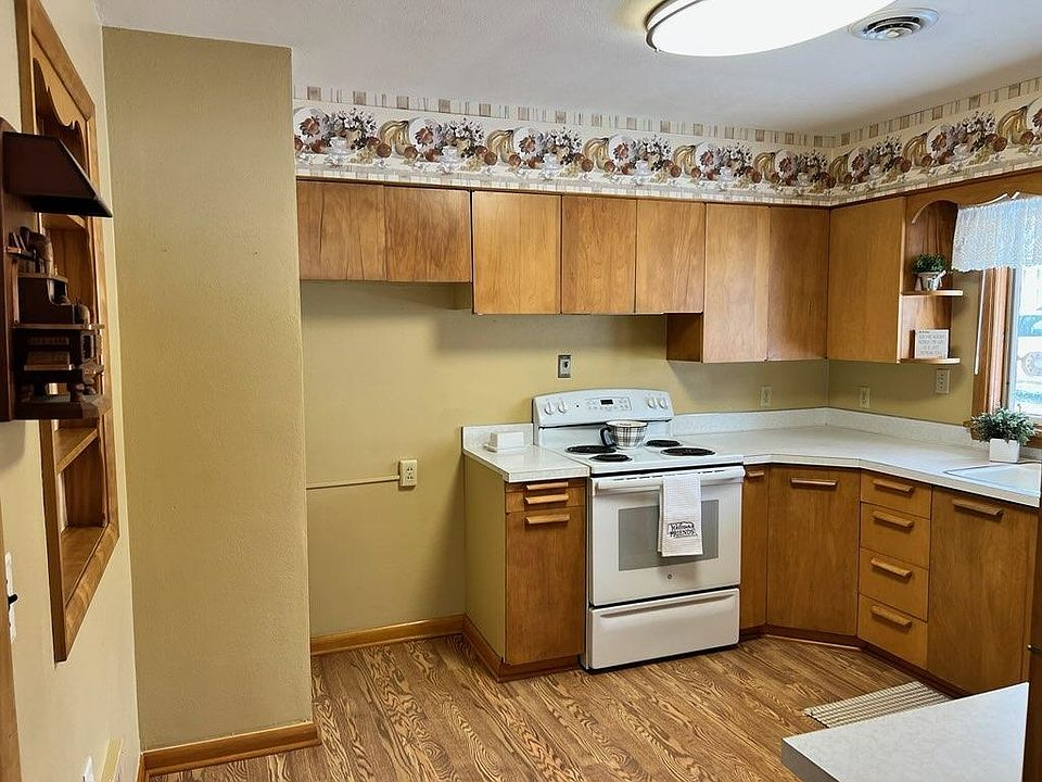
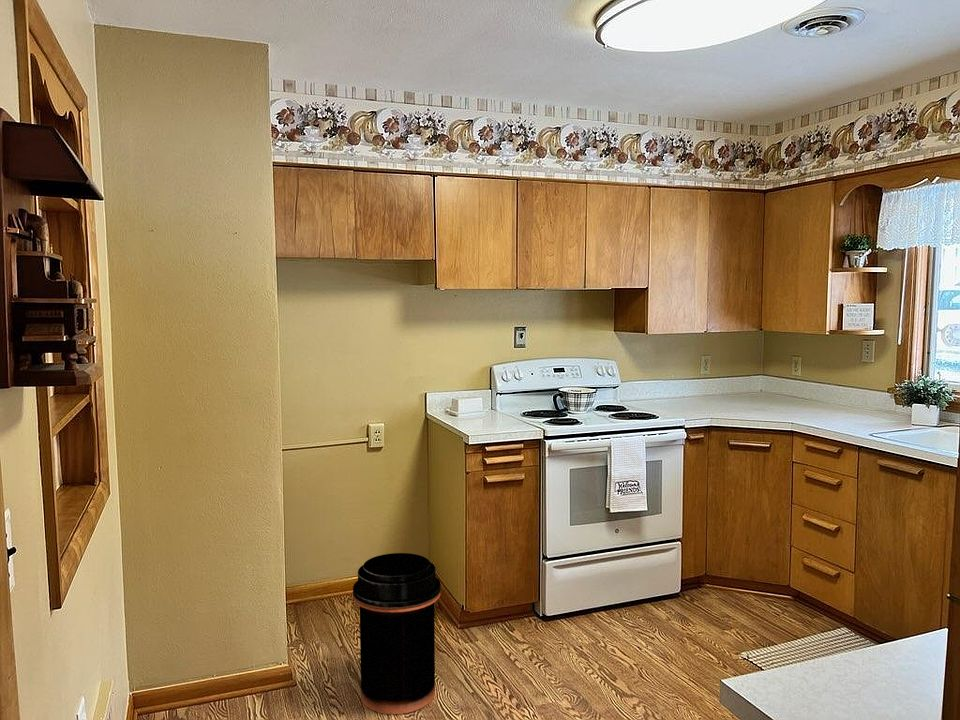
+ trash can [352,552,442,715]
